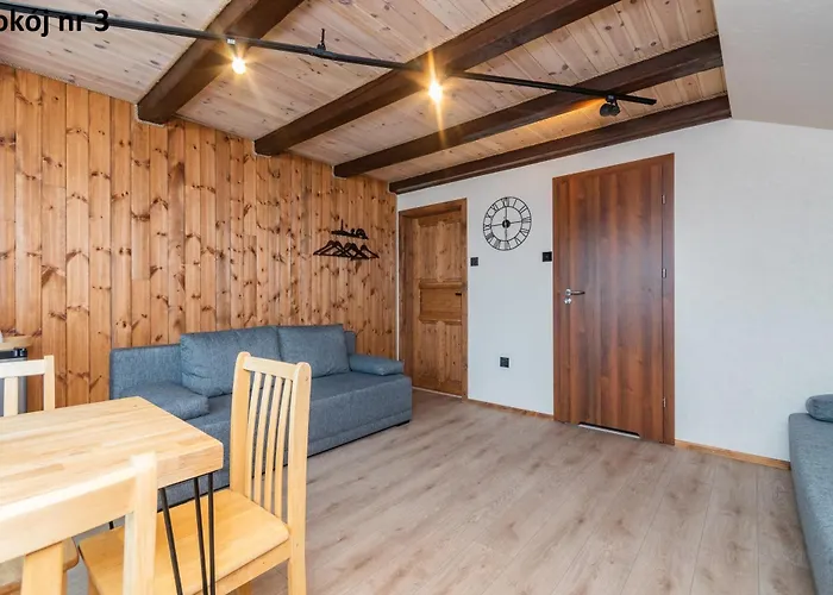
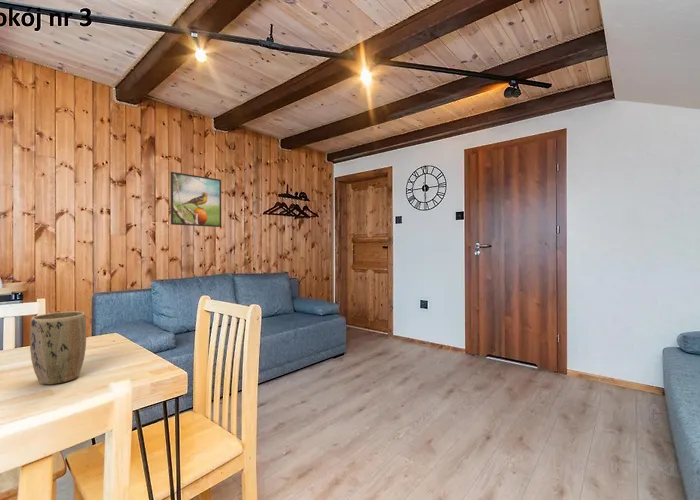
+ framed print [170,171,222,228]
+ plant pot [29,310,87,385]
